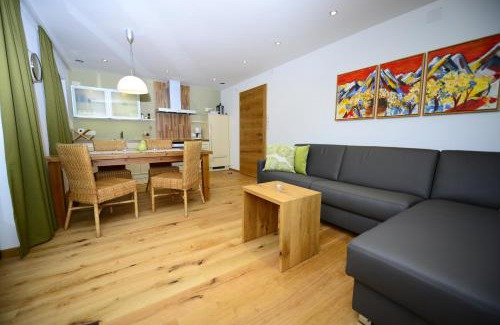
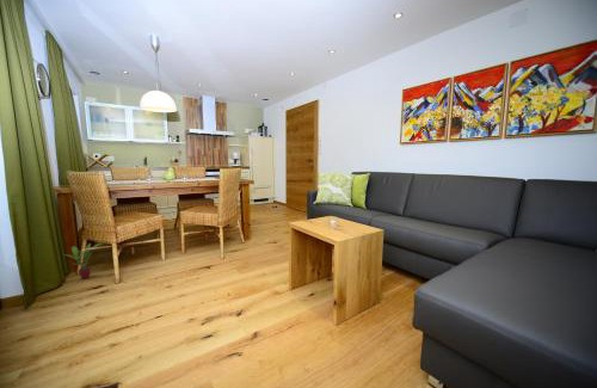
+ potted plant [62,242,104,279]
